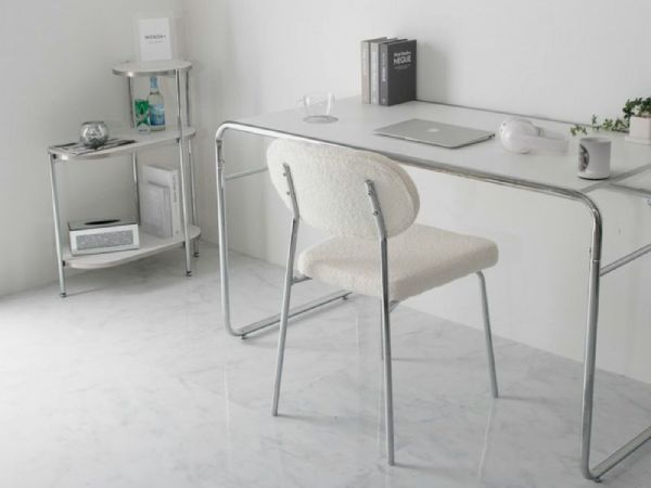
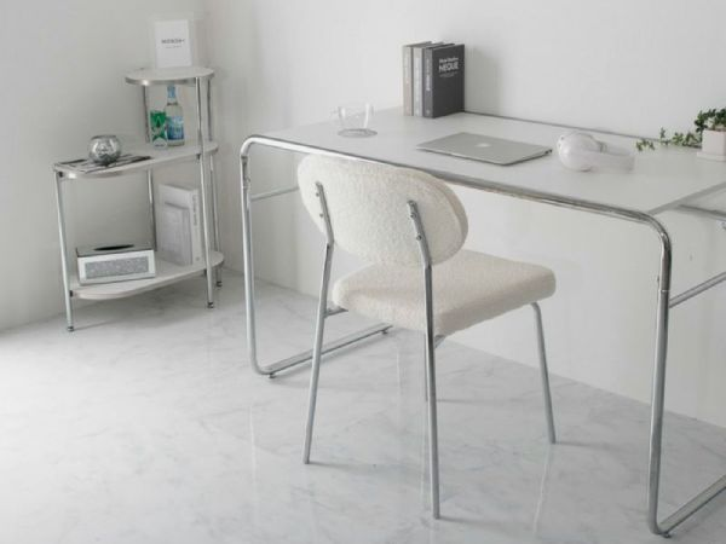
- cup [577,137,612,180]
